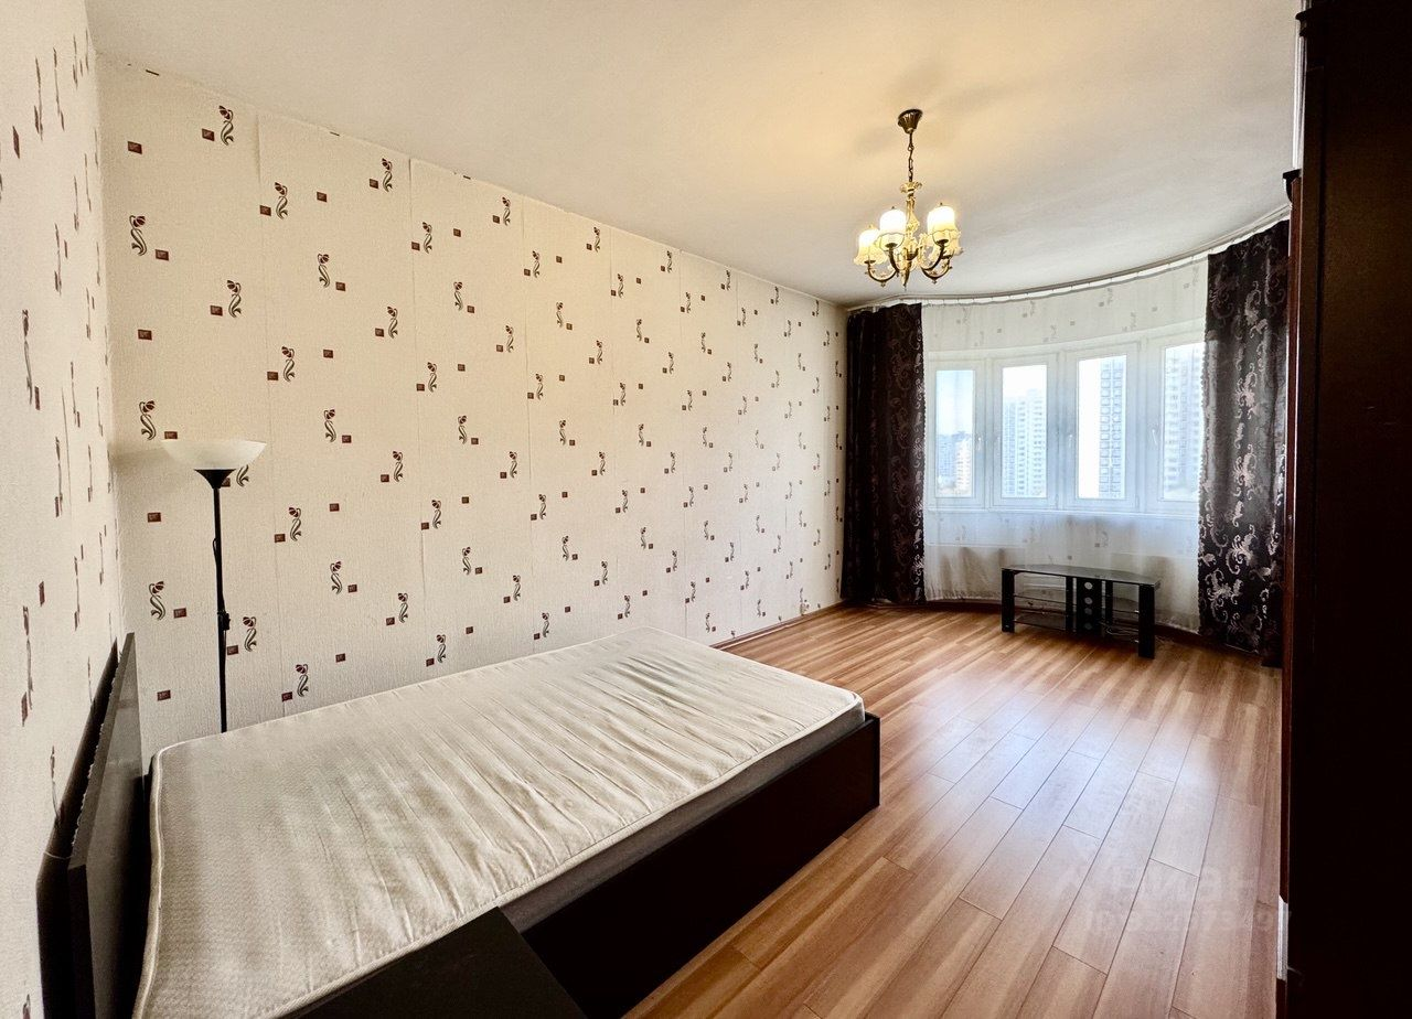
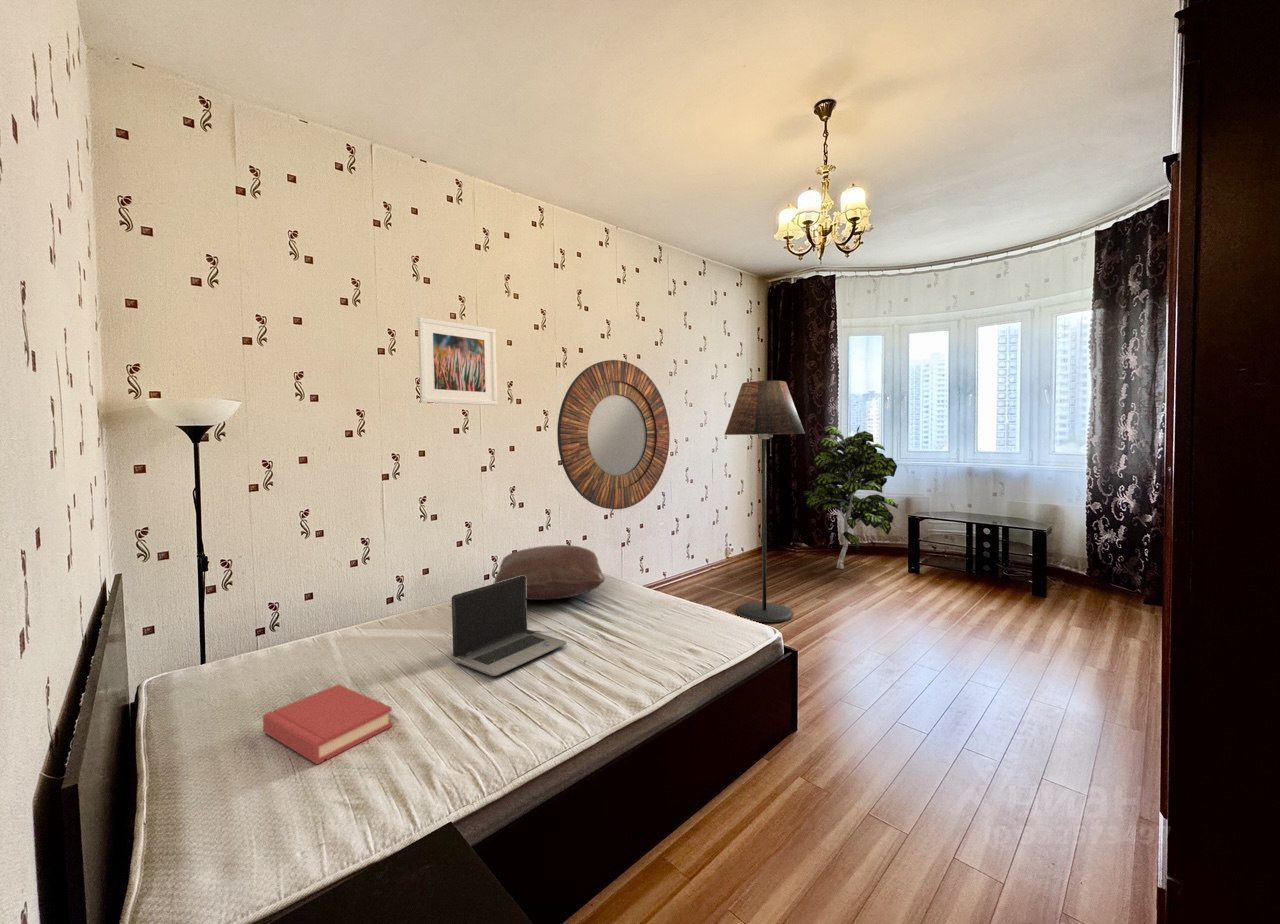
+ laptop computer [451,576,568,677]
+ floor lamp [723,380,806,623]
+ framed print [417,316,498,406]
+ hardback book [262,683,393,765]
+ indoor plant [802,425,899,570]
+ pillow [492,544,606,601]
+ home mirror [556,359,671,510]
